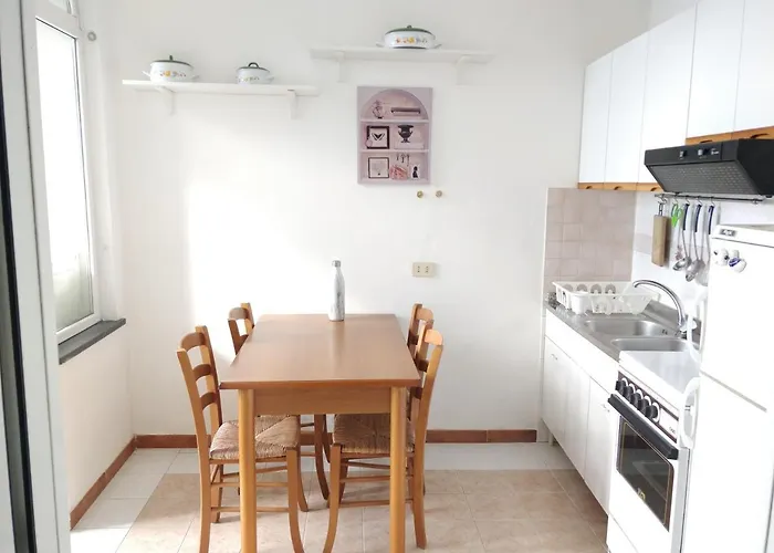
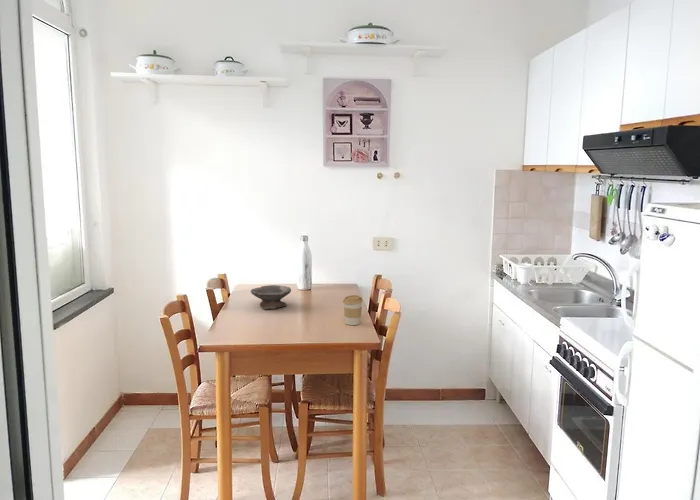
+ bowl [250,284,292,310]
+ coffee cup [342,294,363,326]
